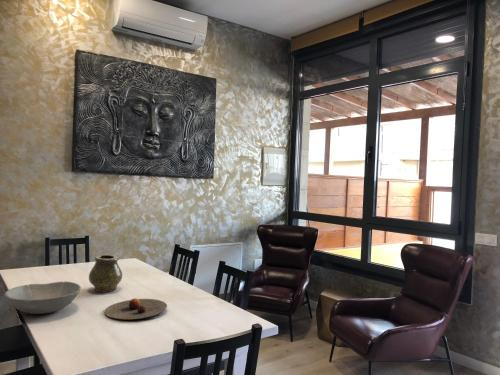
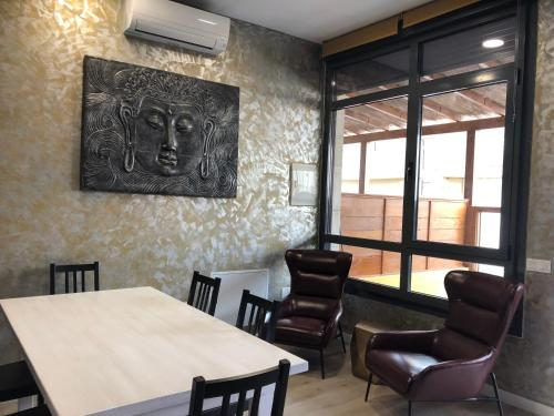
- plate [104,297,168,320]
- vase [88,254,123,294]
- bowl [4,281,82,315]
